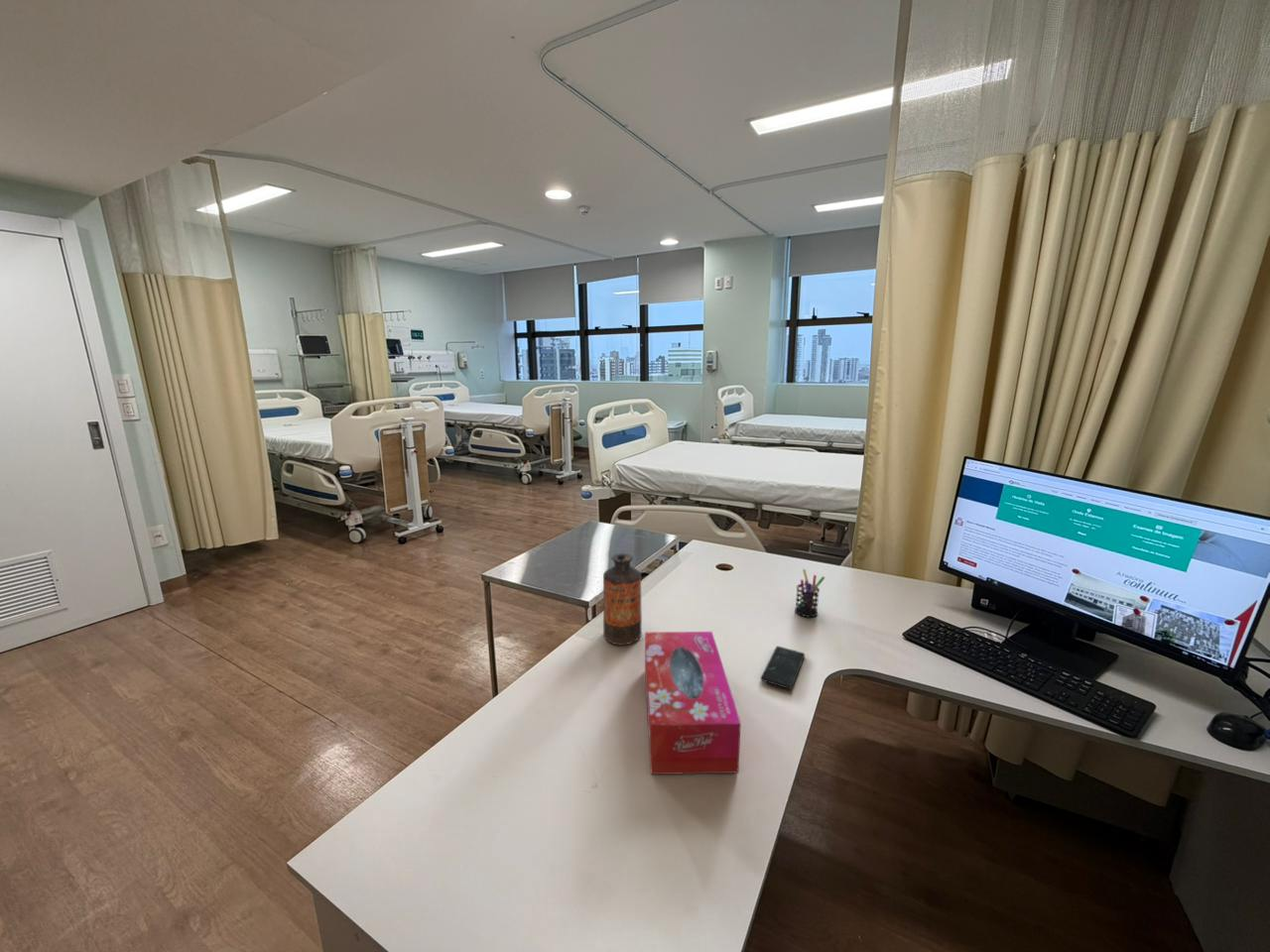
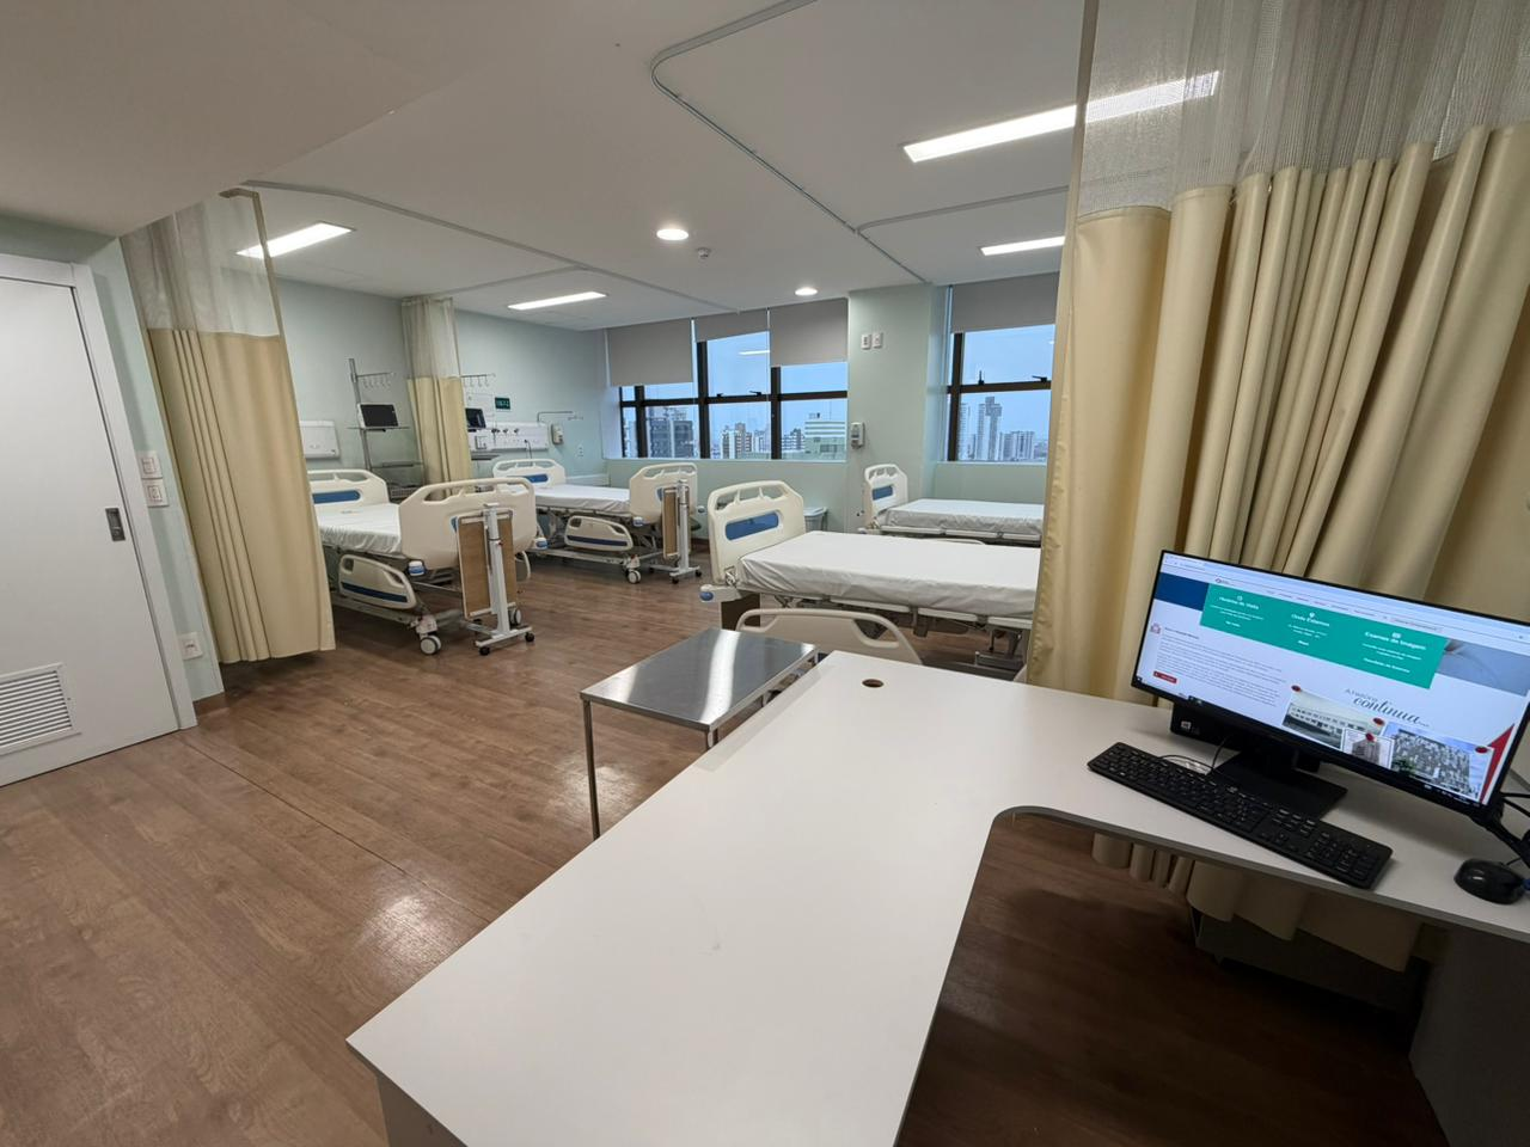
- pen holder [794,568,826,618]
- bottle [602,552,643,646]
- tissue box [644,631,742,775]
- smartphone [760,646,806,690]
